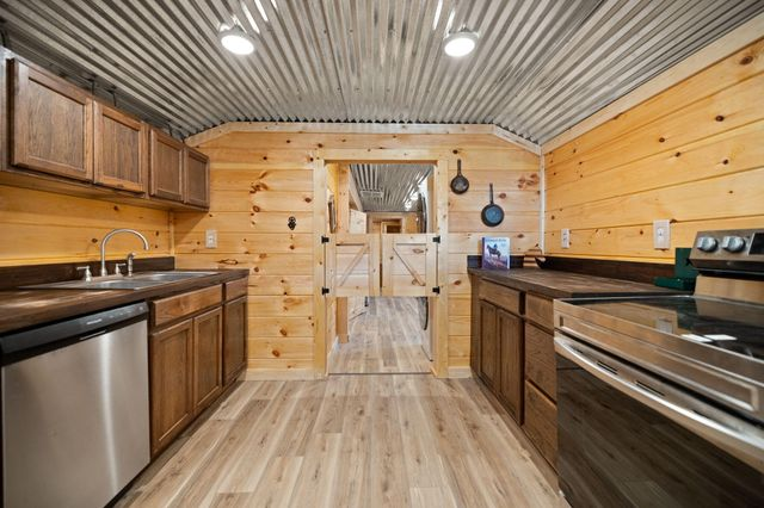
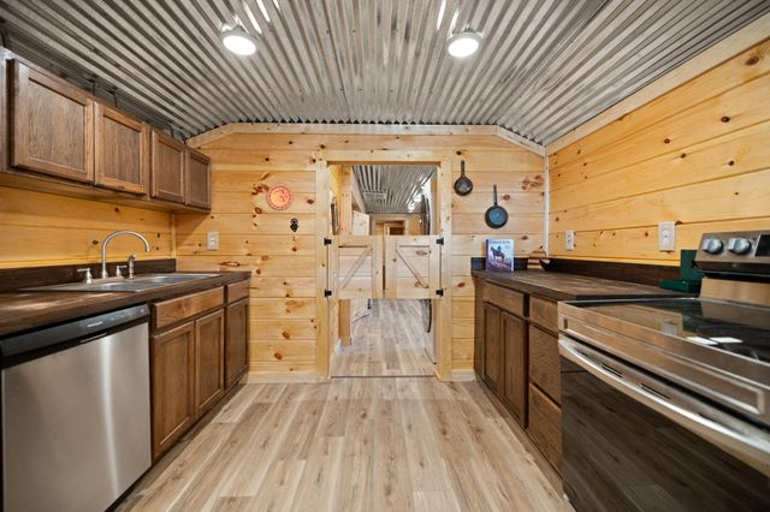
+ decorative plate [265,183,295,212]
